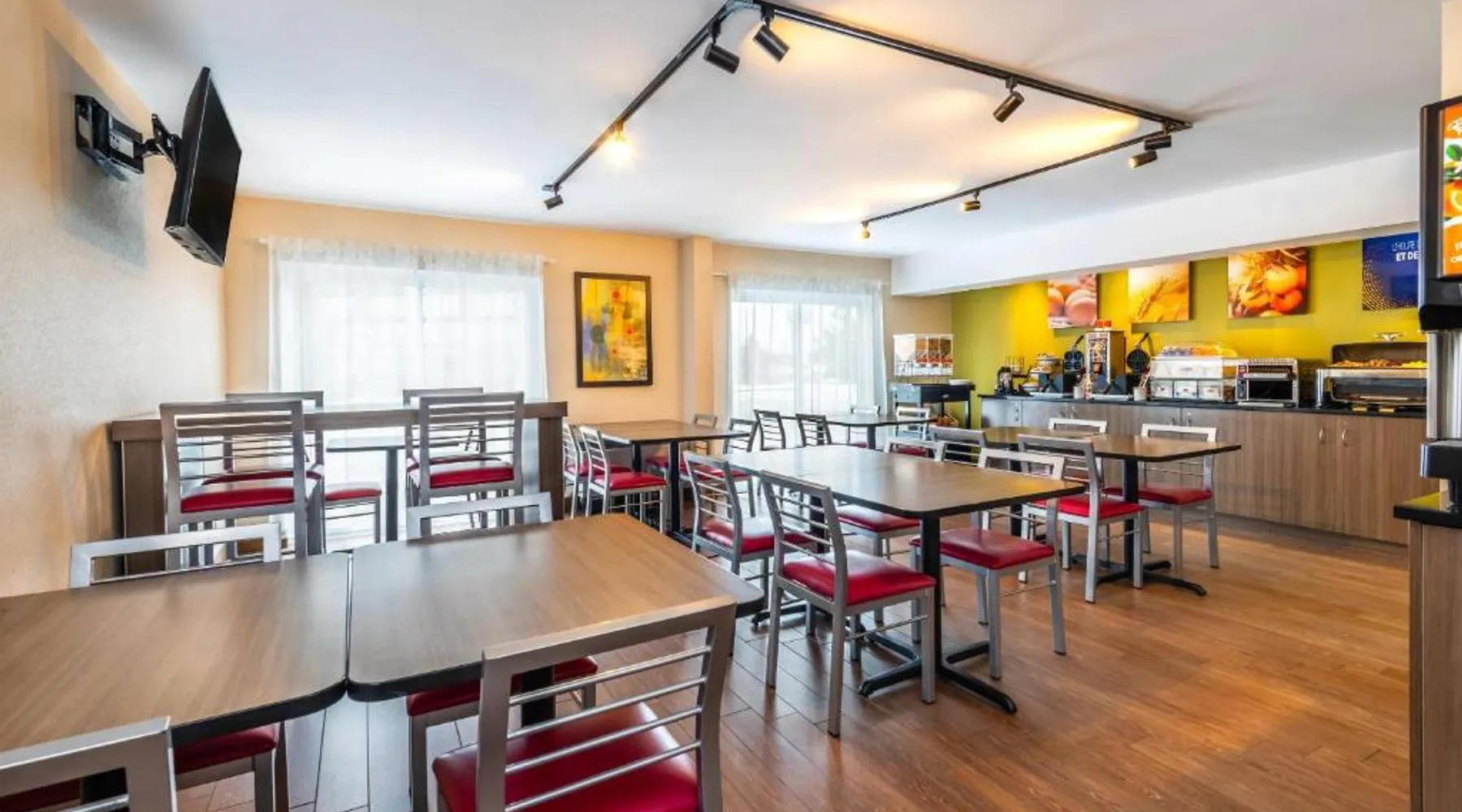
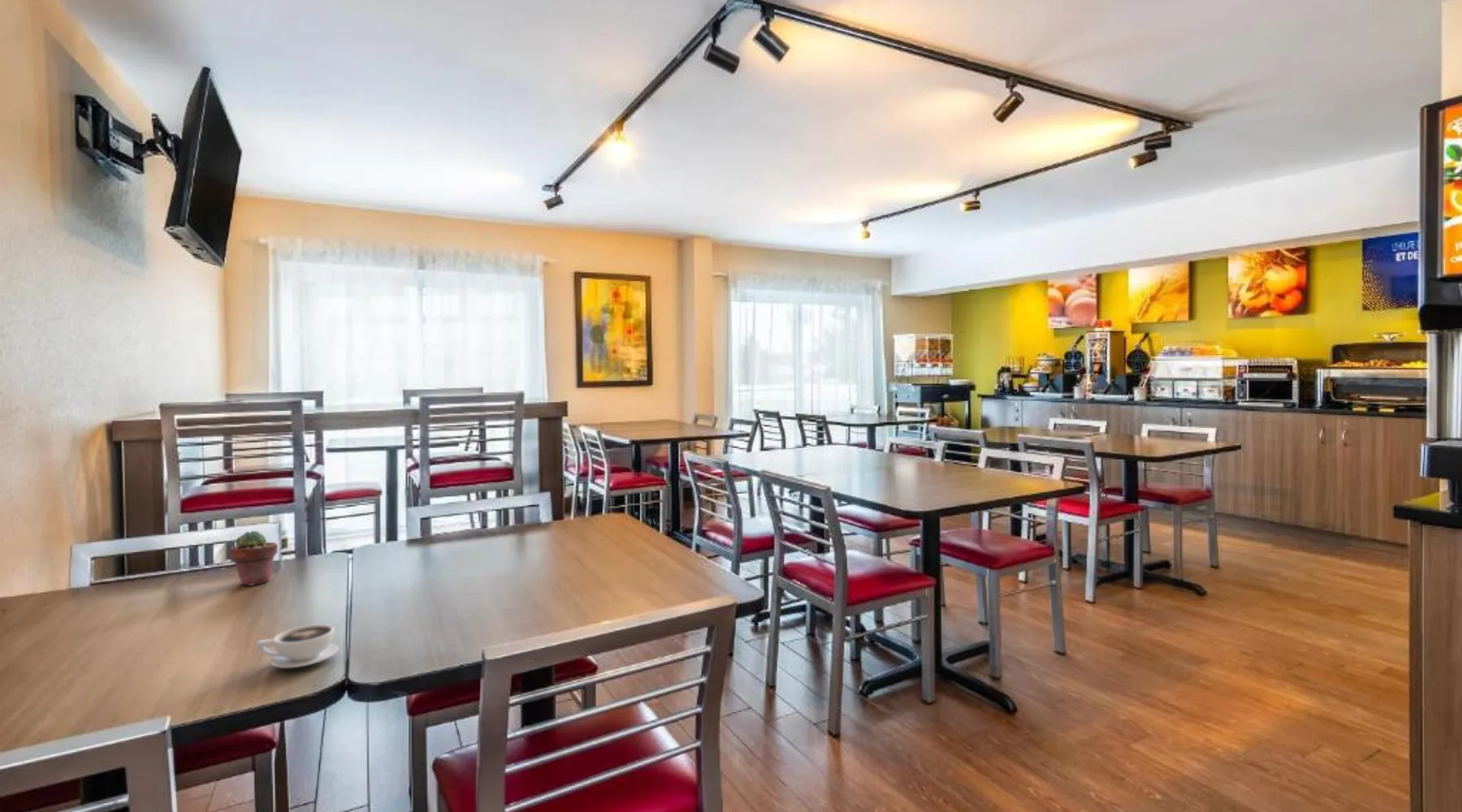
+ potted succulent [230,530,279,586]
+ cappuccino [255,624,340,669]
